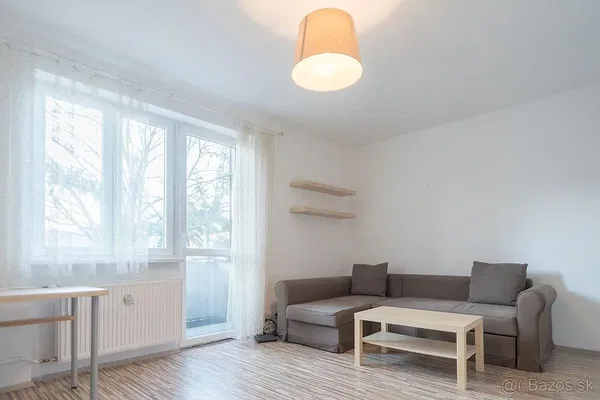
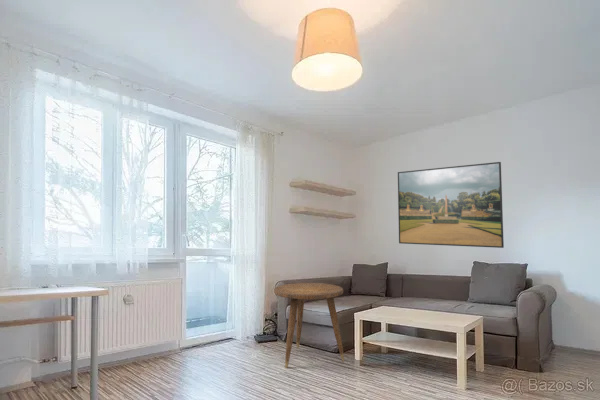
+ side table [273,282,345,369]
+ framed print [397,161,505,249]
